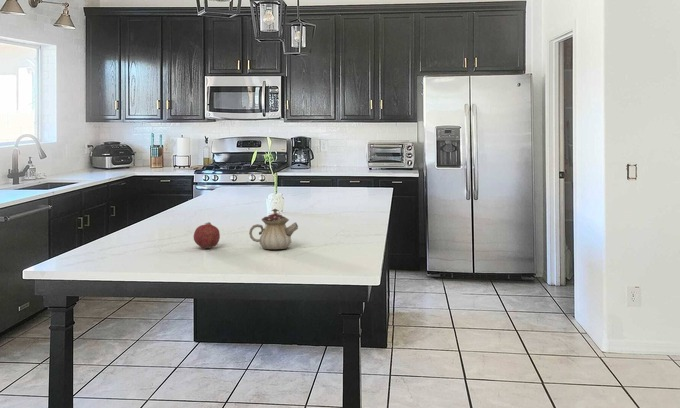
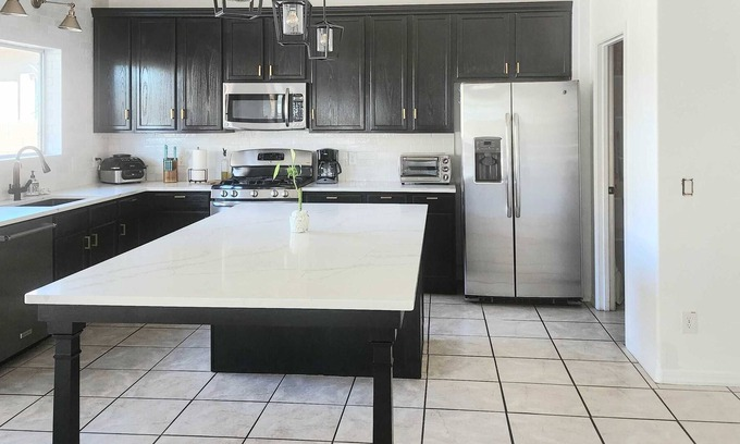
- teapot [248,208,299,250]
- fruit [193,221,221,249]
